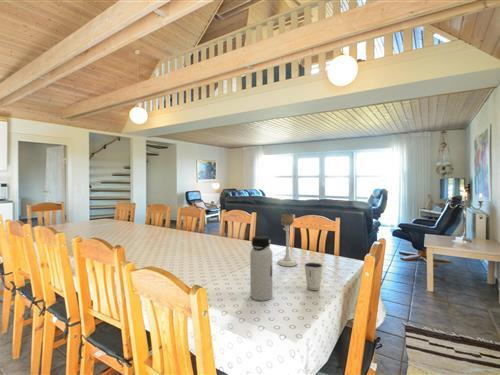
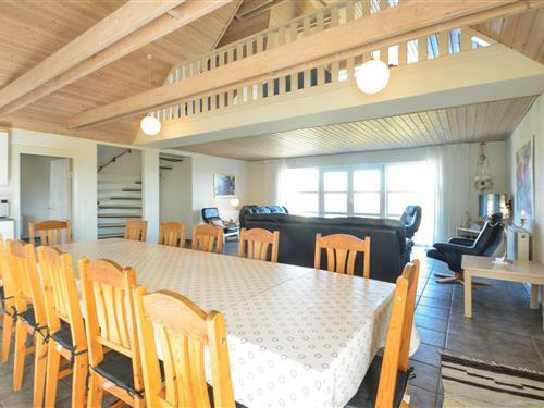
- water bottle [249,235,273,302]
- candle holder [277,213,299,267]
- dixie cup [303,261,324,291]
